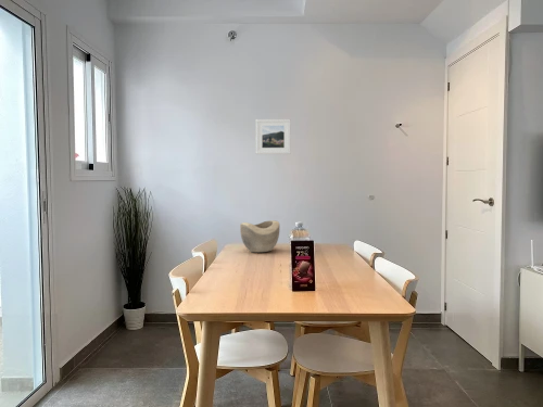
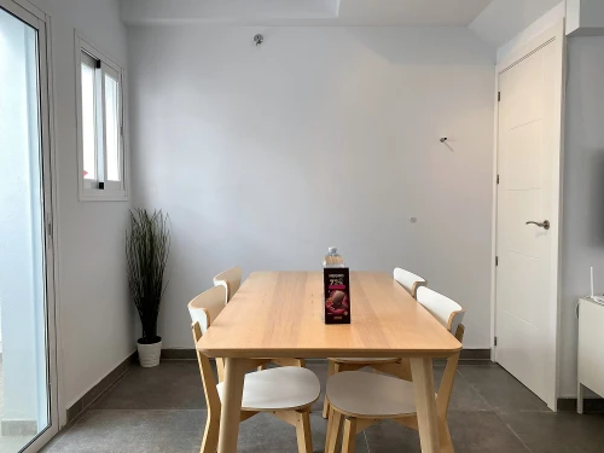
- decorative bowl [239,219,280,253]
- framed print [255,118,291,155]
